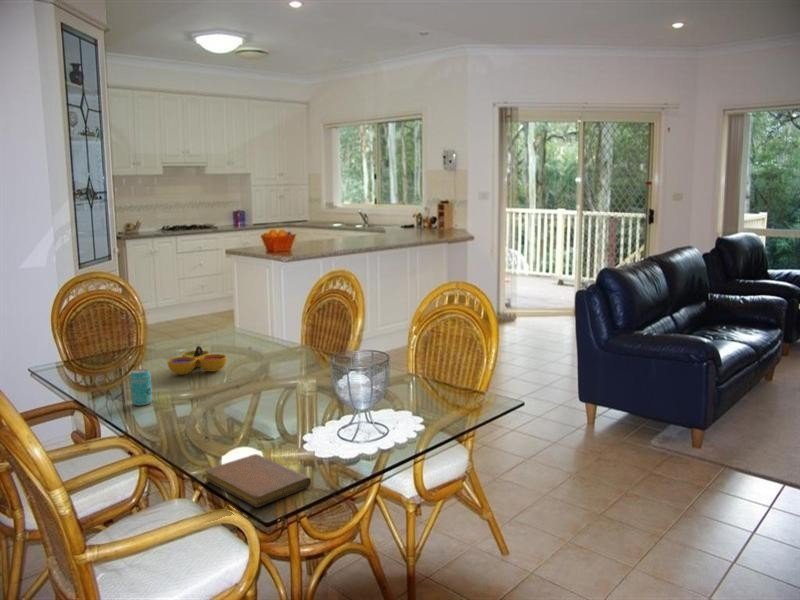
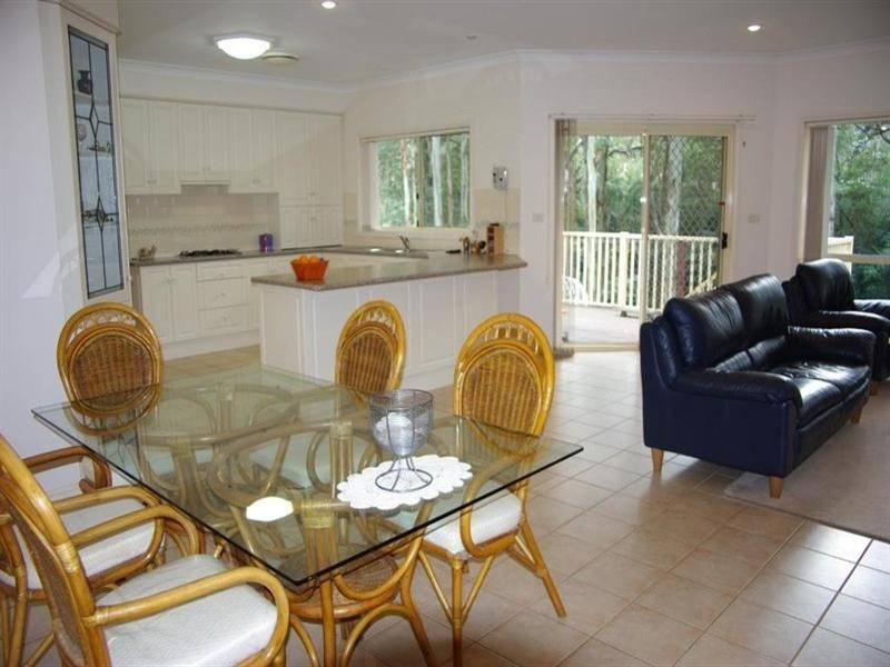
- decorative bowl [167,345,227,376]
- notebook [204,453,312,508]
- beverage can [129,368,153,406]
